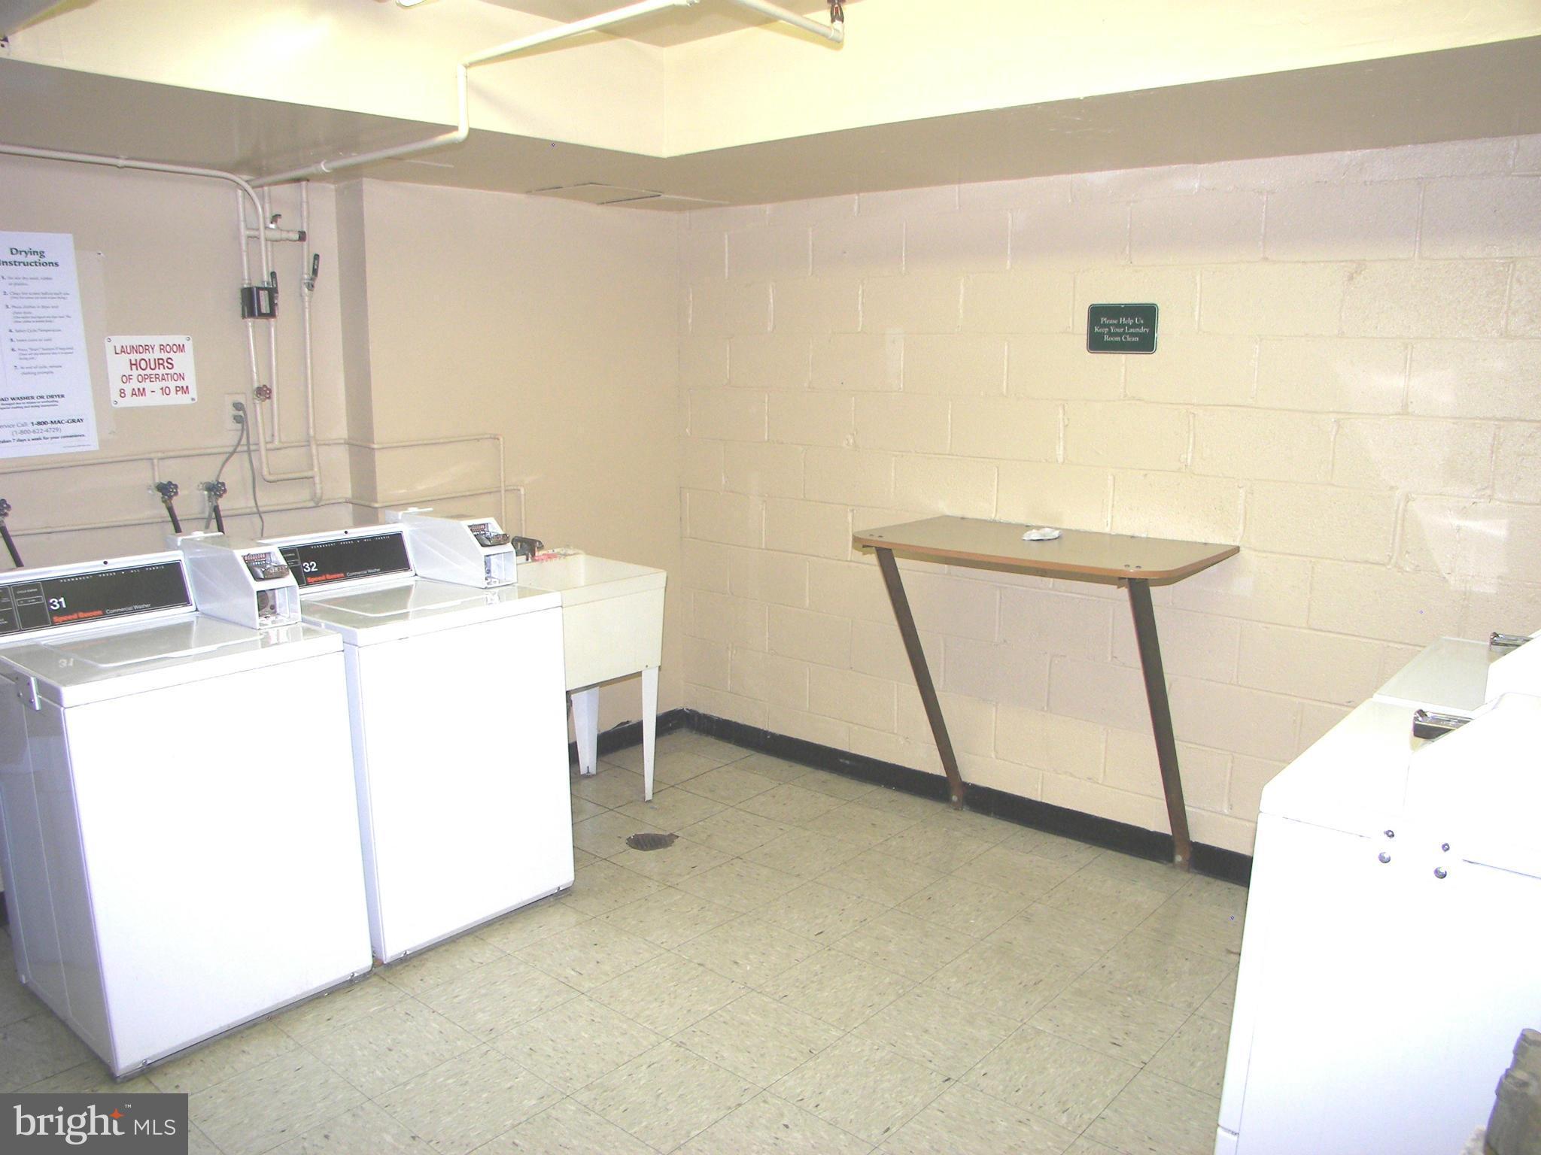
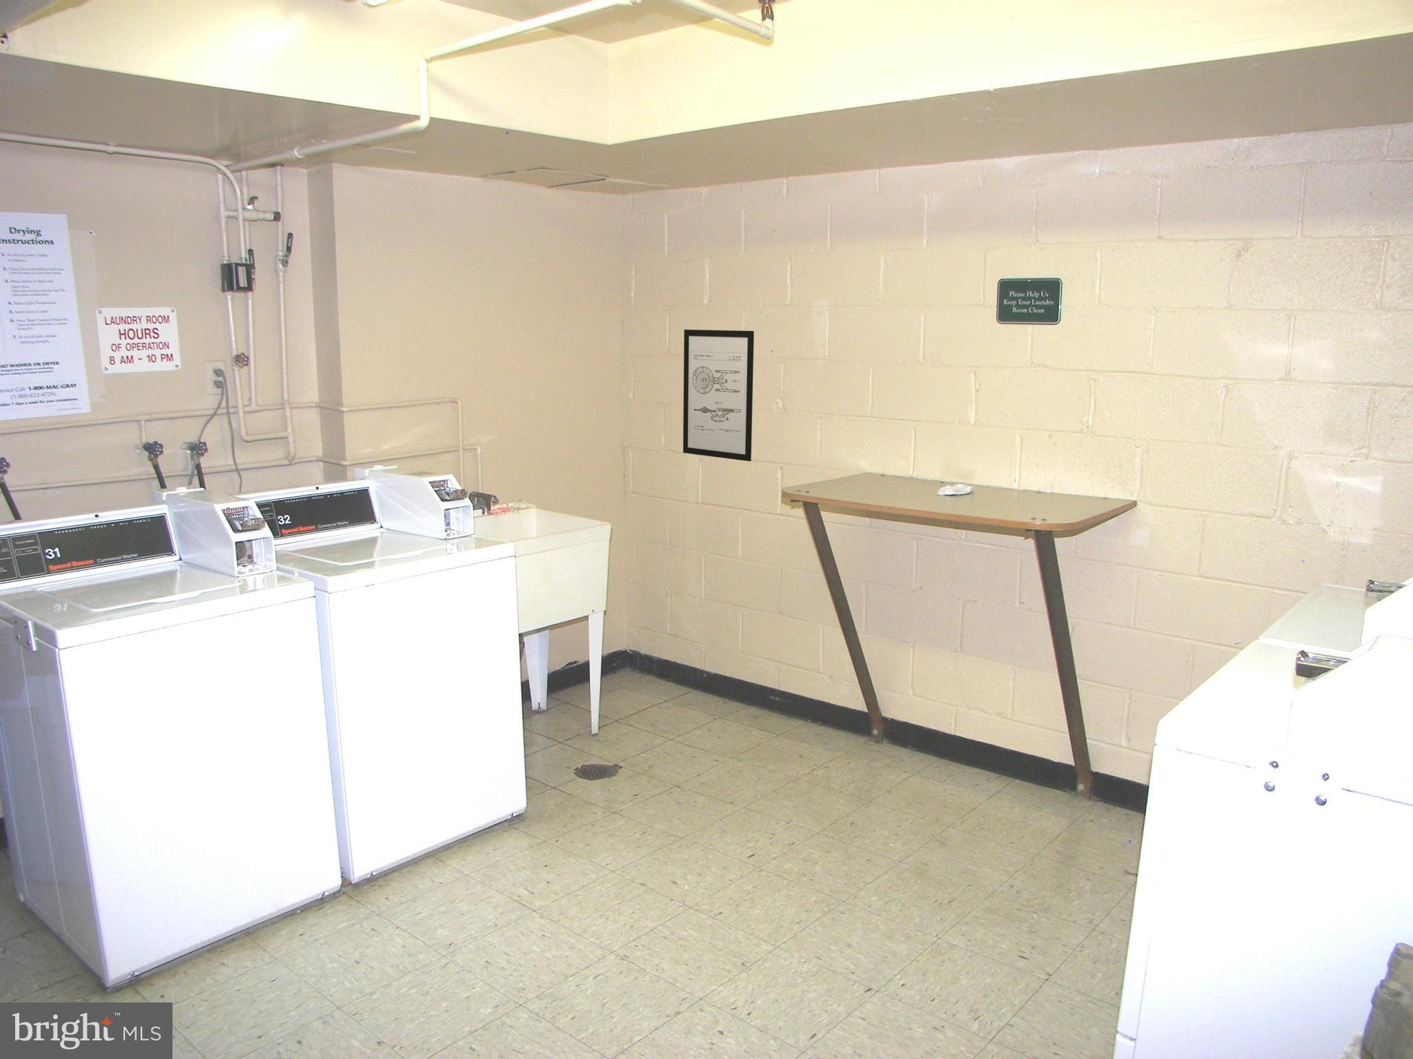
+ wall art [682,329,754,462]
